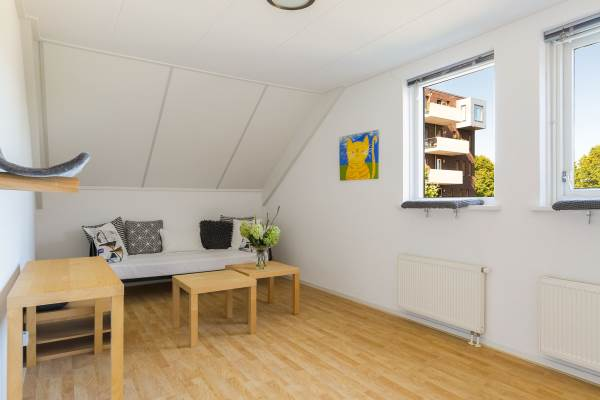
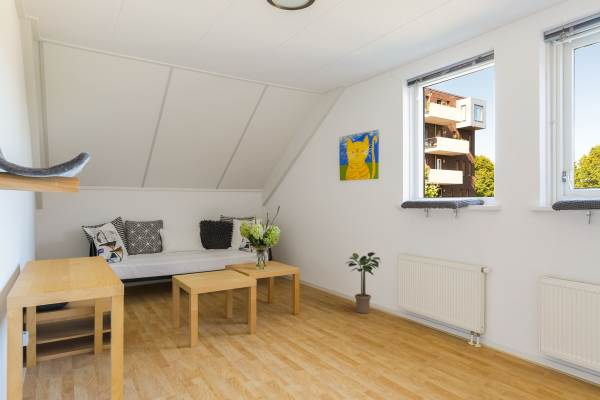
+ potted plant [345,251,382,314]
